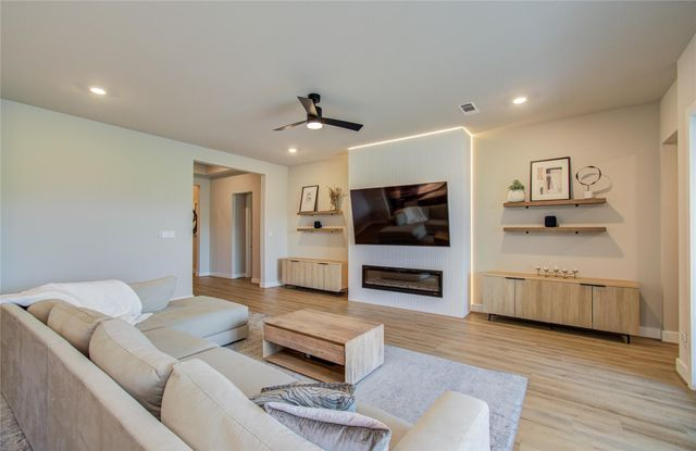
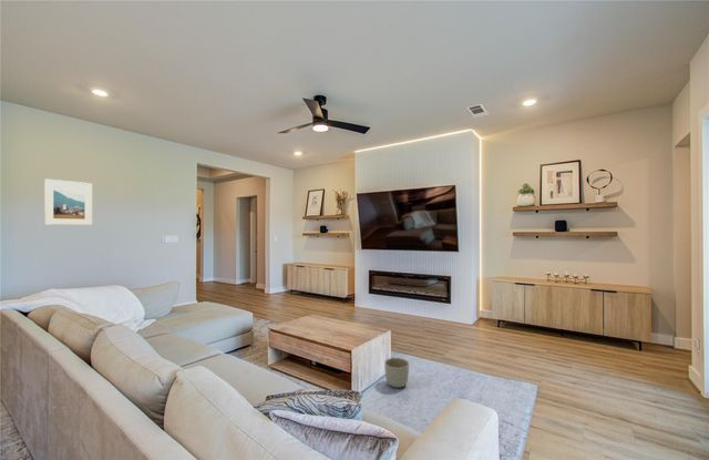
+ planter [383,357,410,389]
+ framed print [43,177,93,226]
